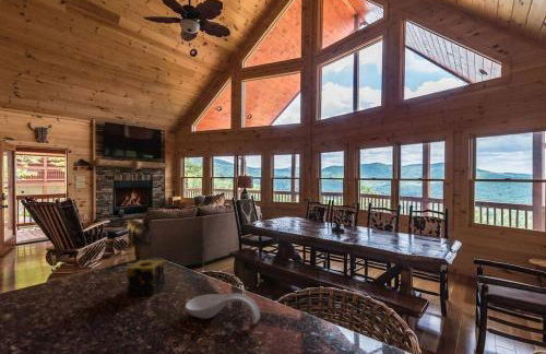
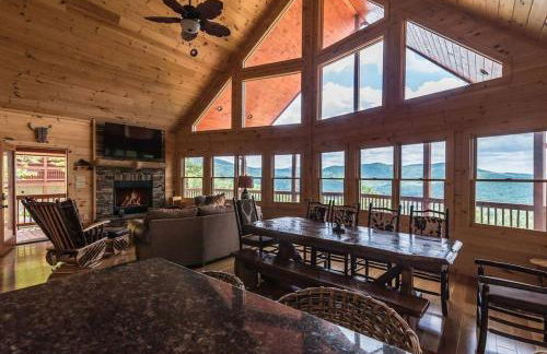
- spoon rest [185,292,261,326]
- candle [127,259,166,296]
